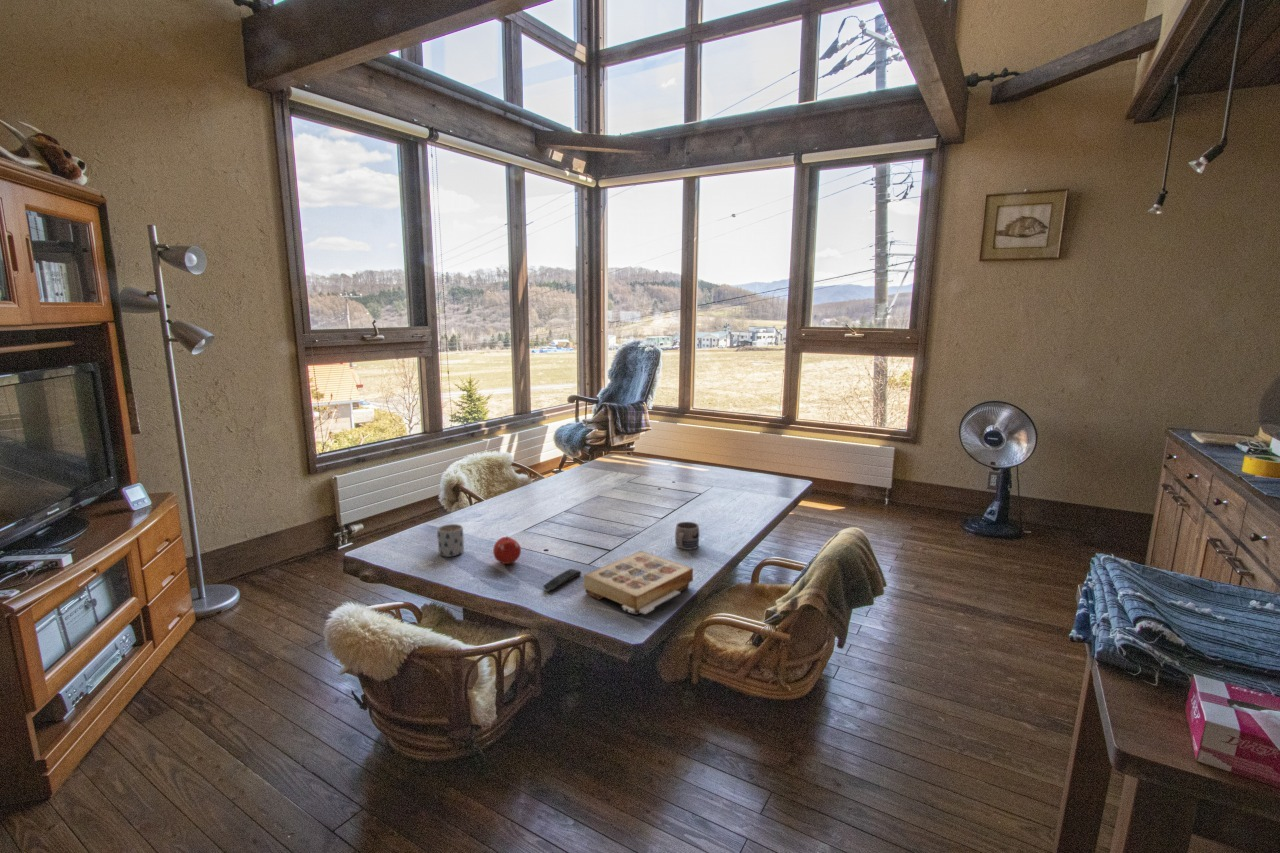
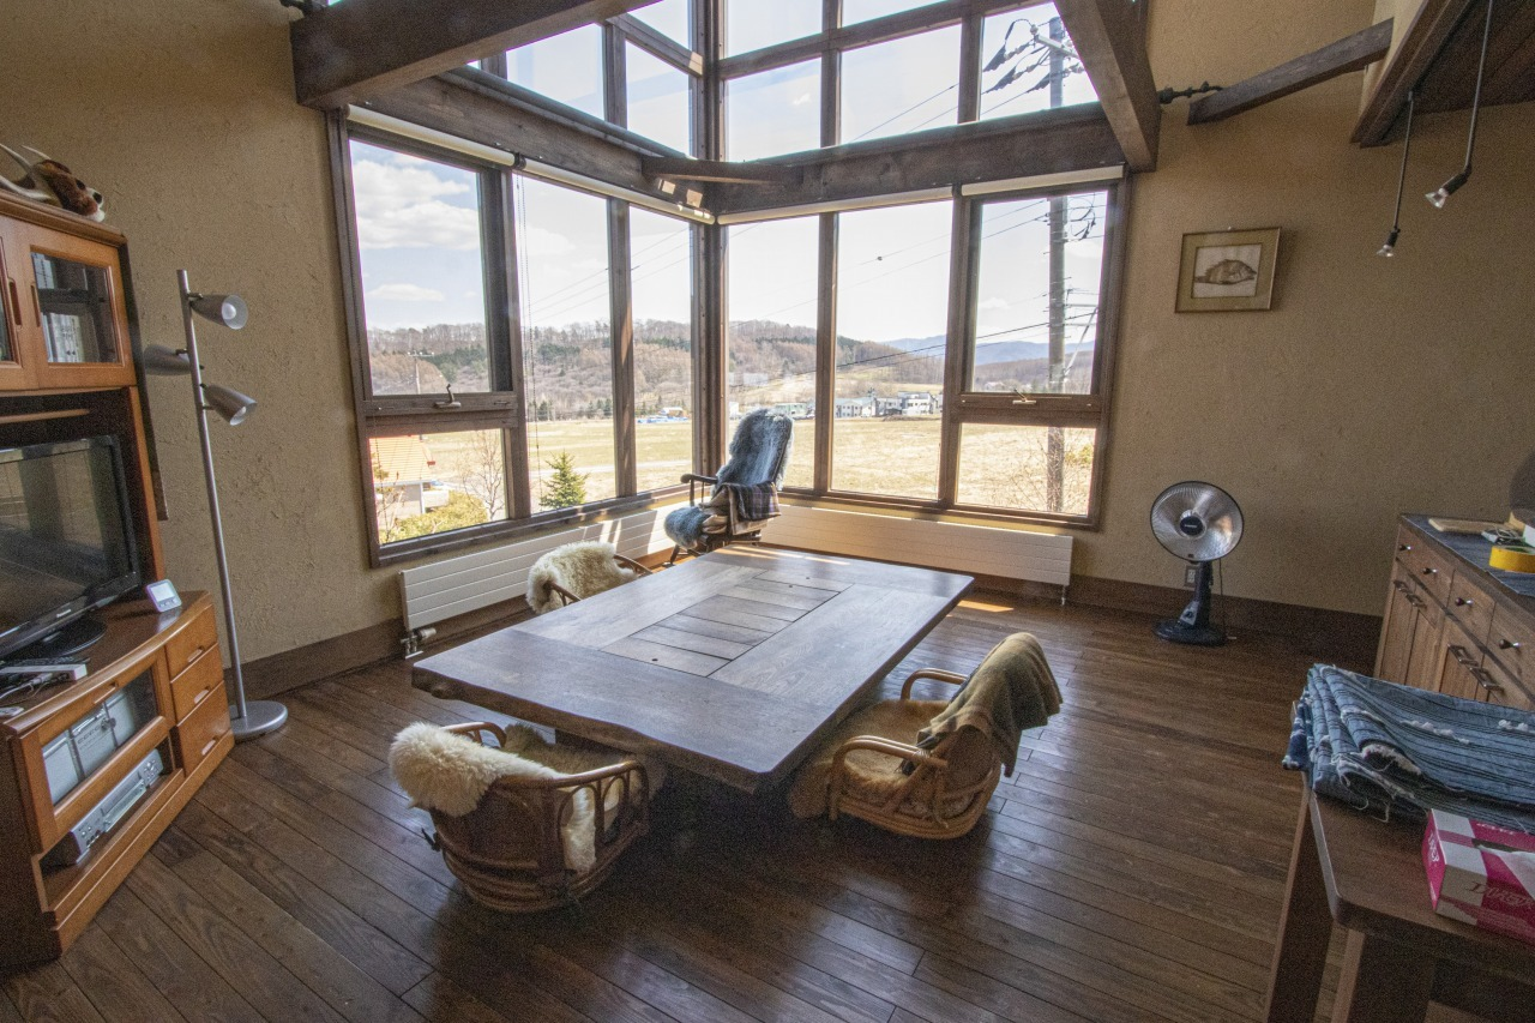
- book [583,550,694,616]
- mug [436,523,465,558]
- mug [674,521,700,551]
- remote control [542,568,582,593]
- fruit [492,535,522,565]
